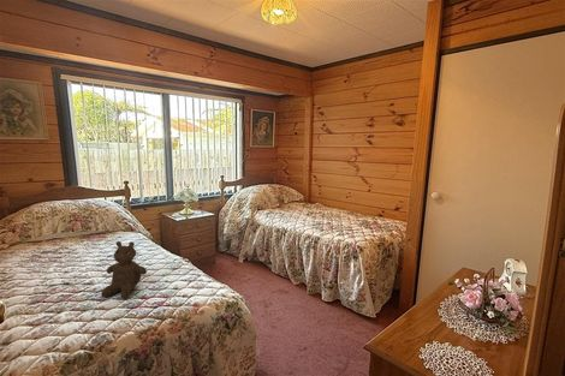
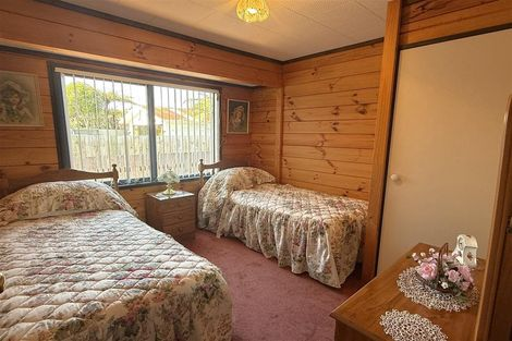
- teddy bear [100,240,148,299]
